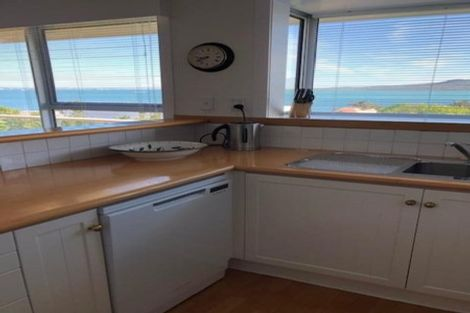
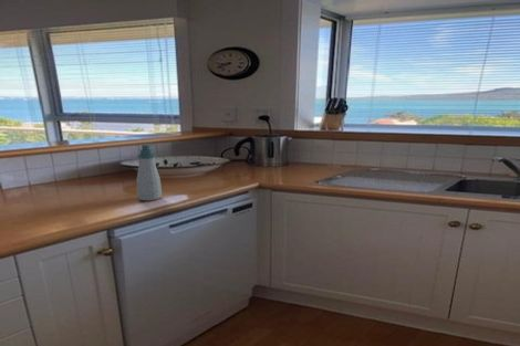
+ soap bottle [136,143,163,202]
